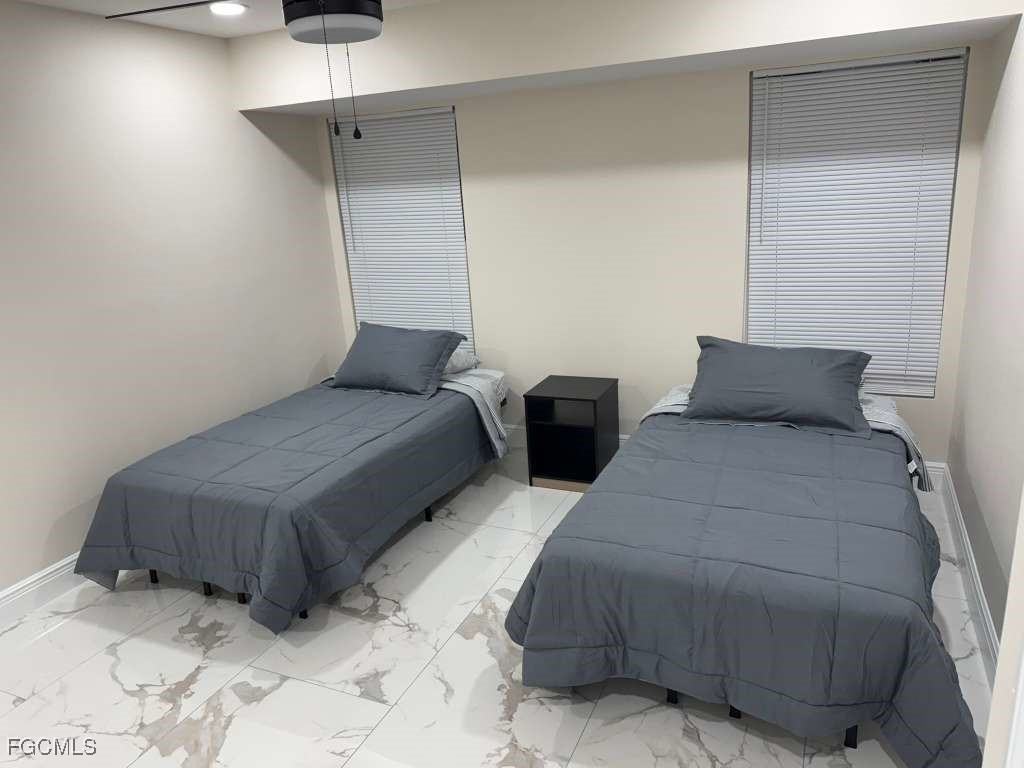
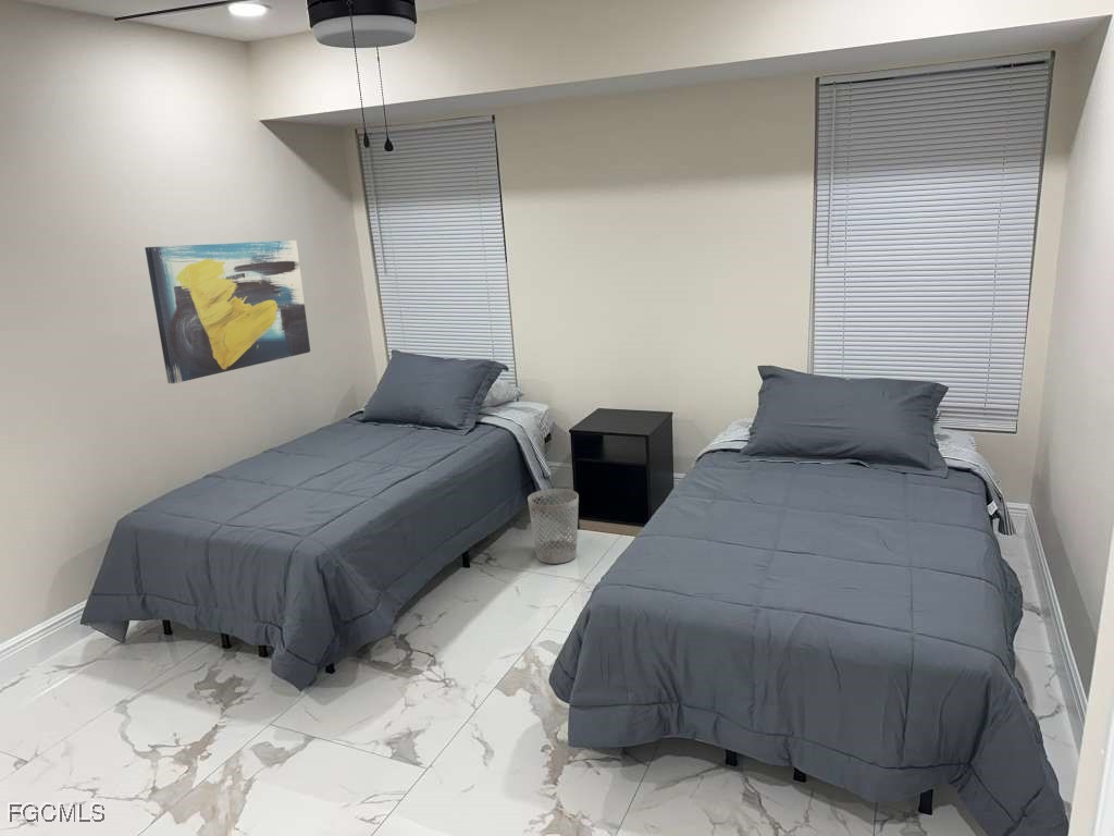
+ wall art [144,239,311,384]
+ wastebasket [527,488,580,565]
